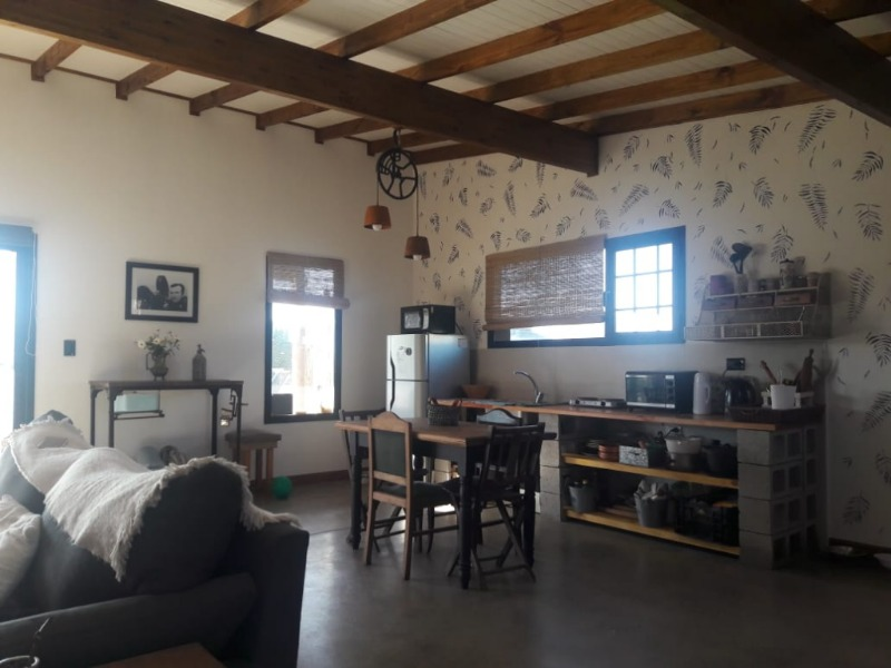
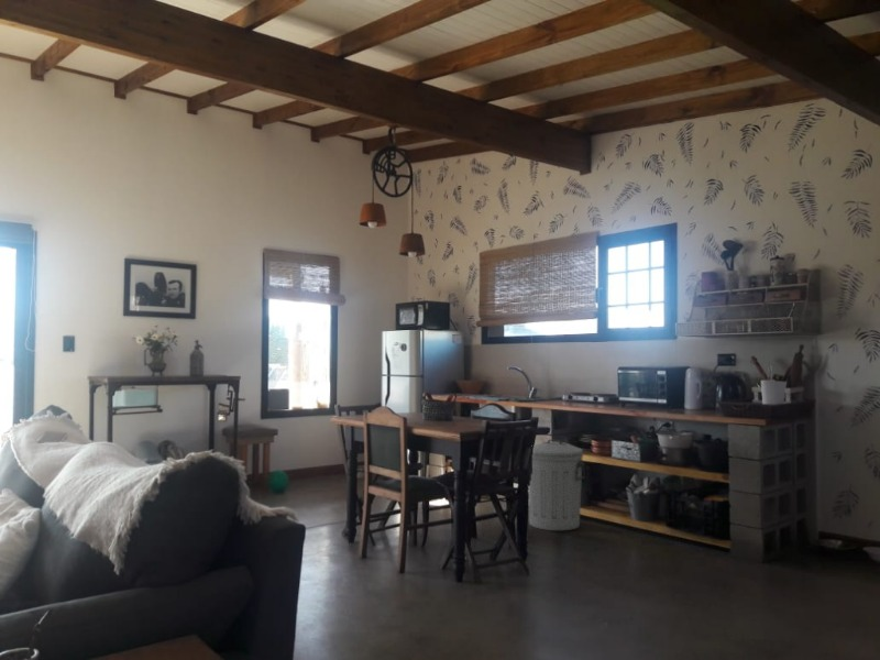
+ trash can [528,438,586,531]
